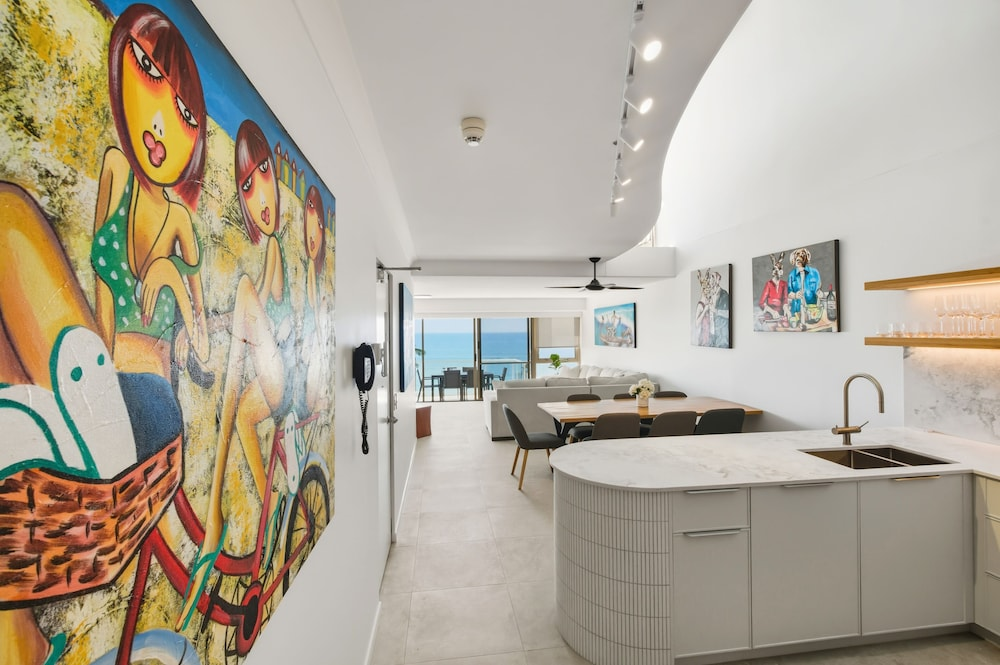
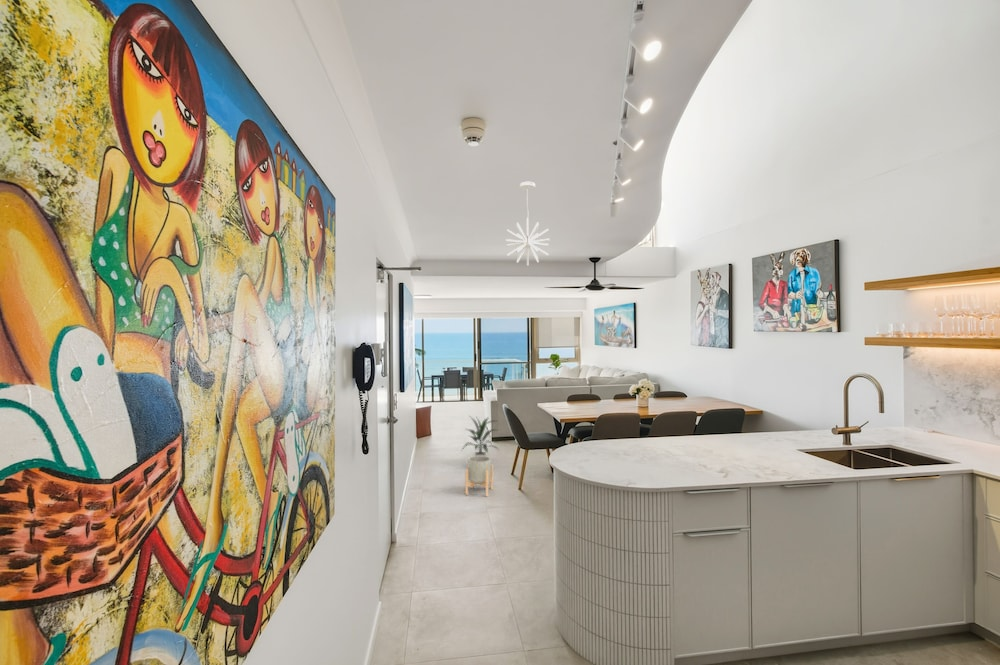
+ pendant light [505,181,551,267]
+ indoor plant [461,416,501,456]
+ planter [464,455,494,498]
